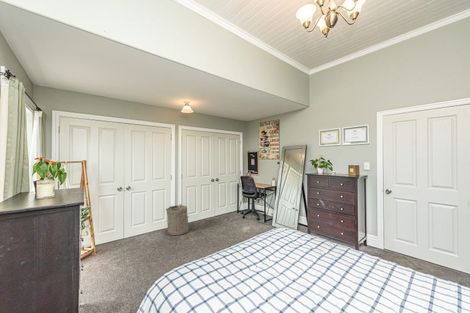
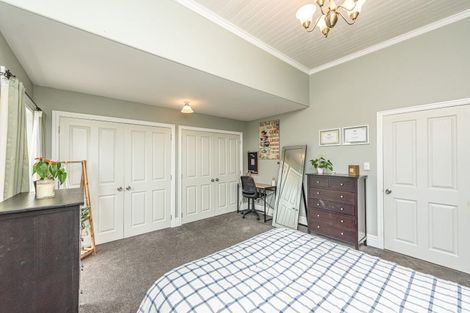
- laundry hamper [165,204,190,236]
